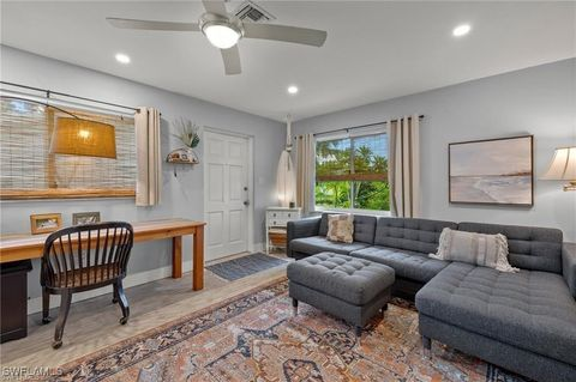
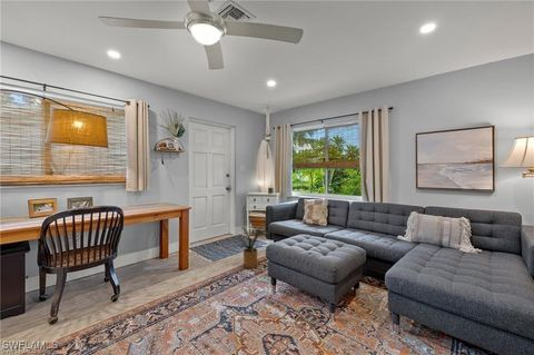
+ house plant [234,225,268,269]
